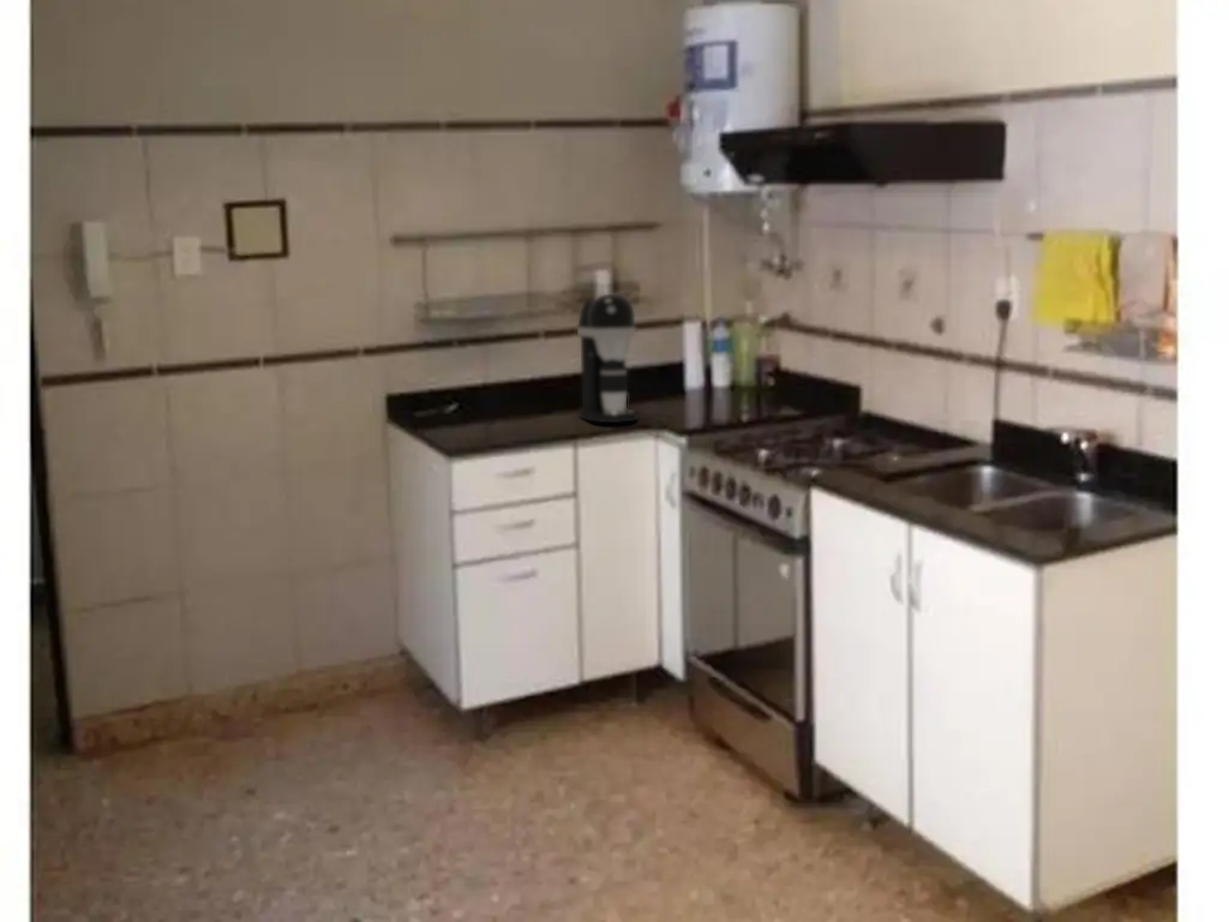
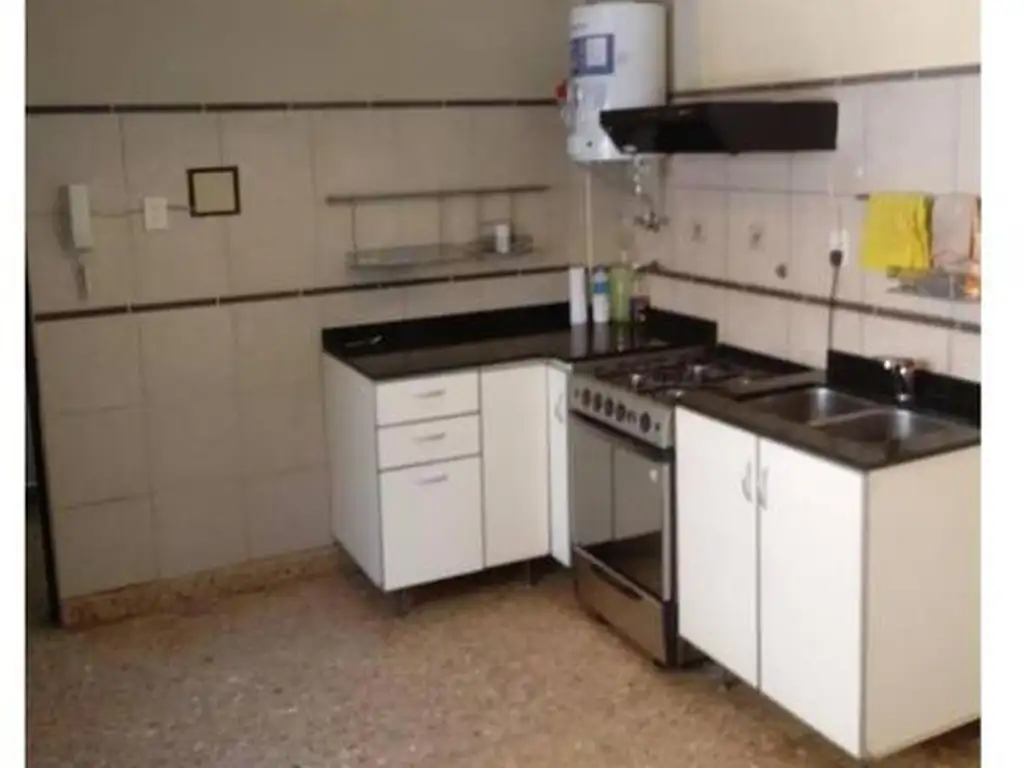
- coffee maker [576,293,640,424]
